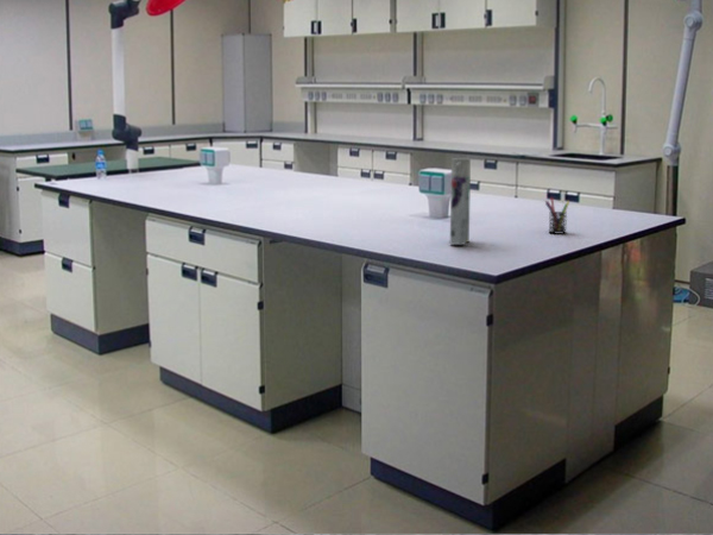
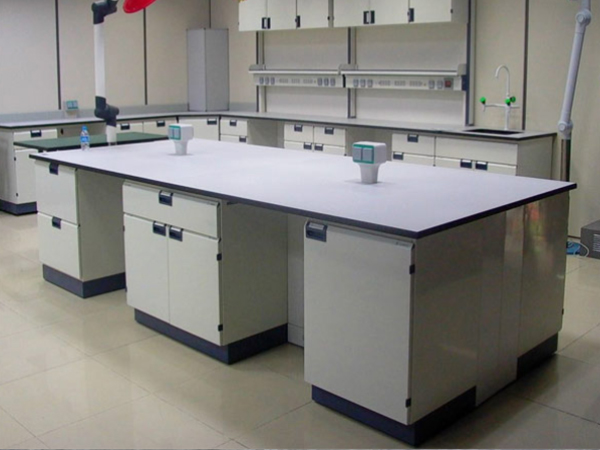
- pen holder [544,196,570,234]
- aerosol can [449,157,472,246]
